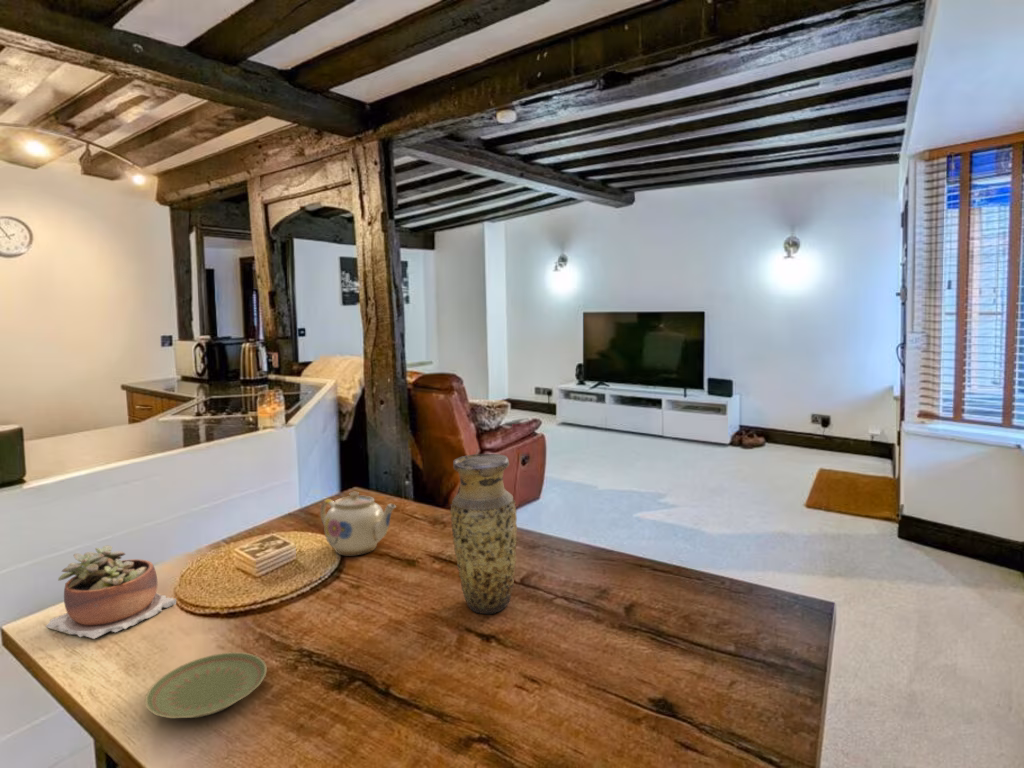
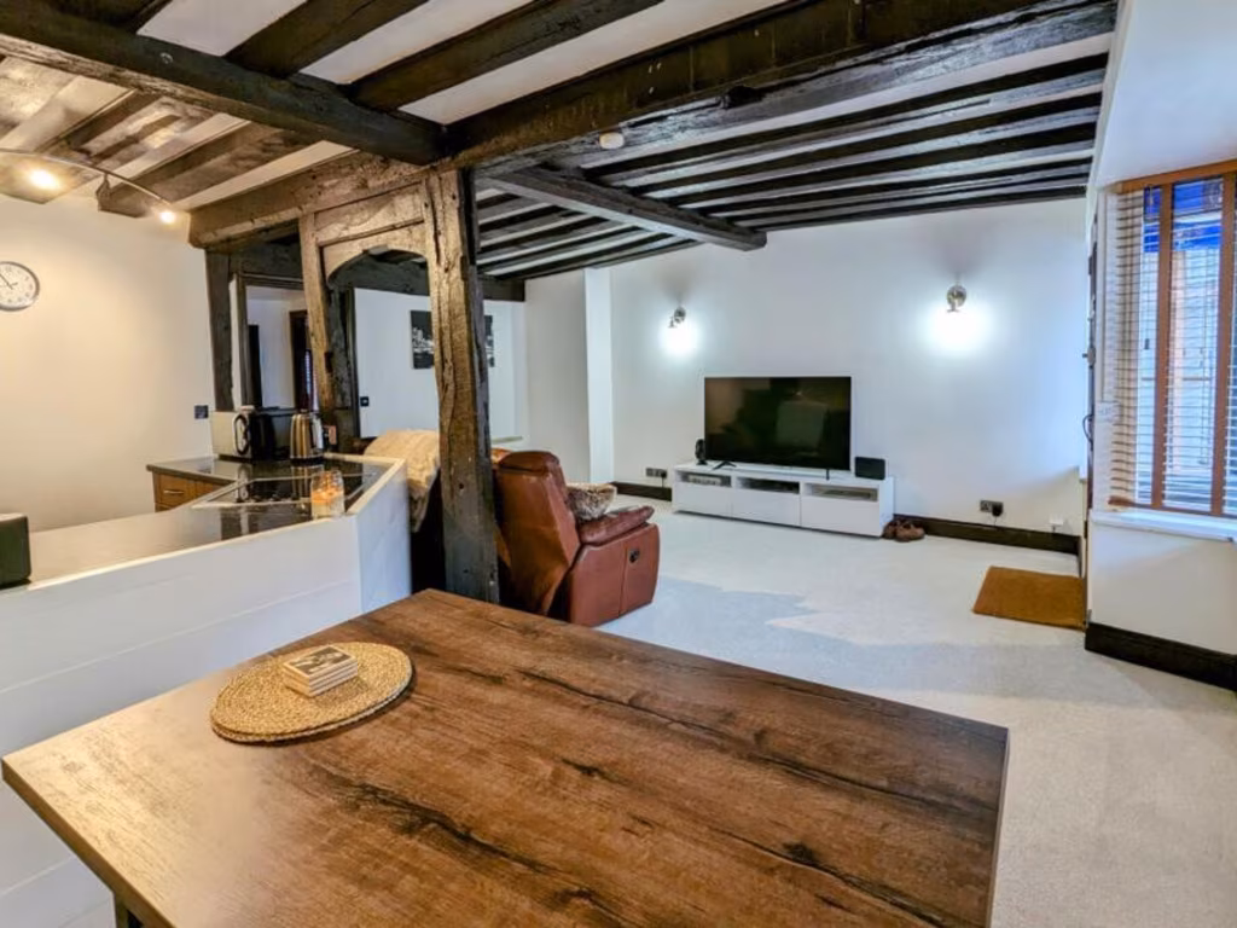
- vase [449,453,518,615]
- plate [144,651,268,719]
- succulent plant [44,544,177,640]
- teapot [319,491,397,556]
